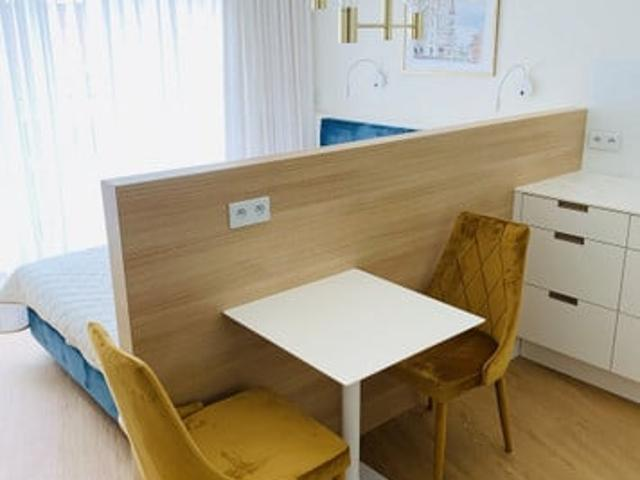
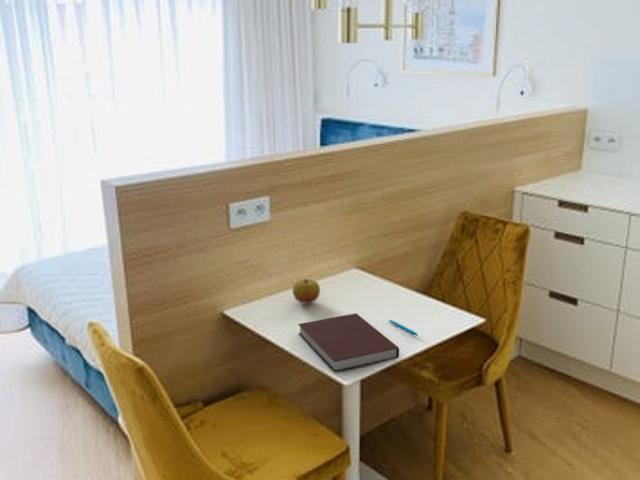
+ notebook [297,312,400,373]
+ pen [388,319,419,337]
+ apple [292,278,321,305]
